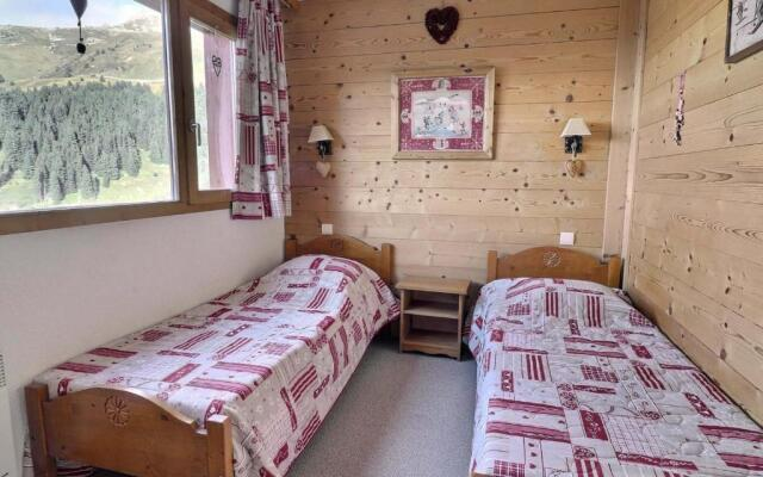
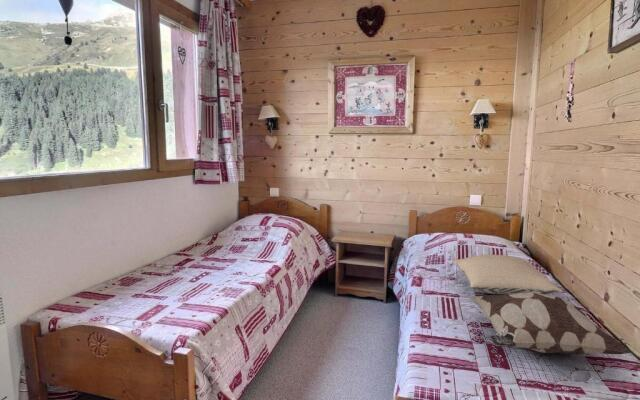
+ decorative pillow [469,291,632,355]
+ pillow [451,254,564,295]
